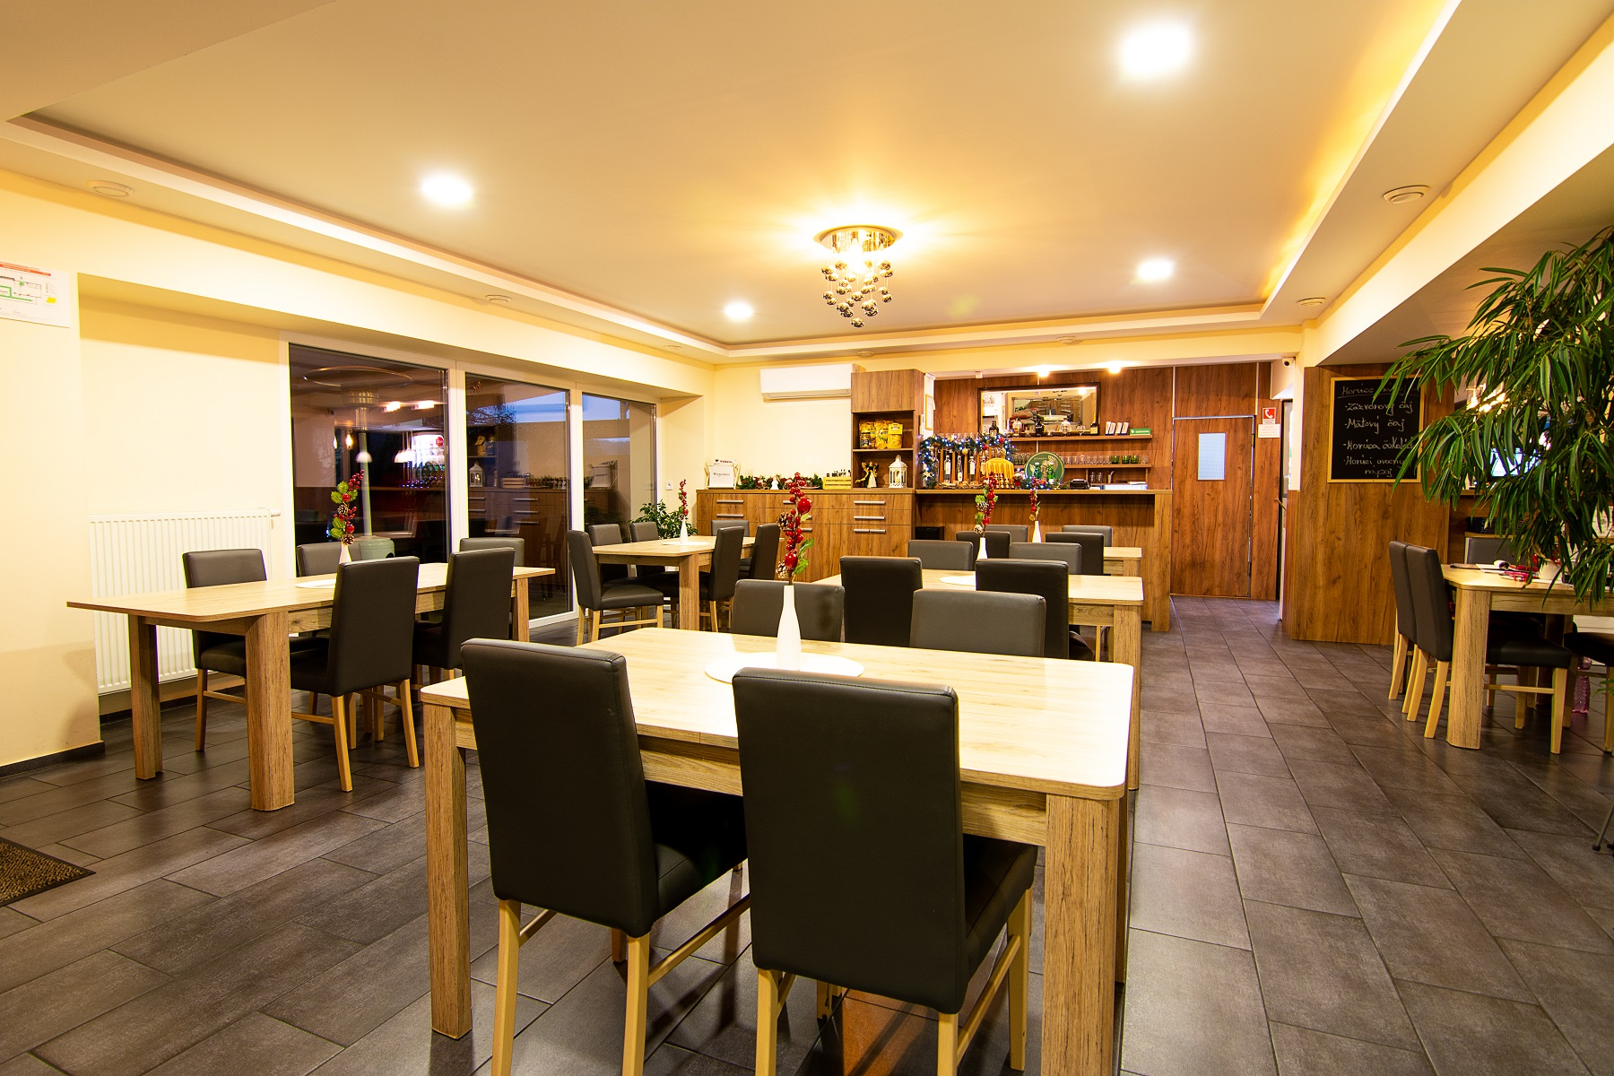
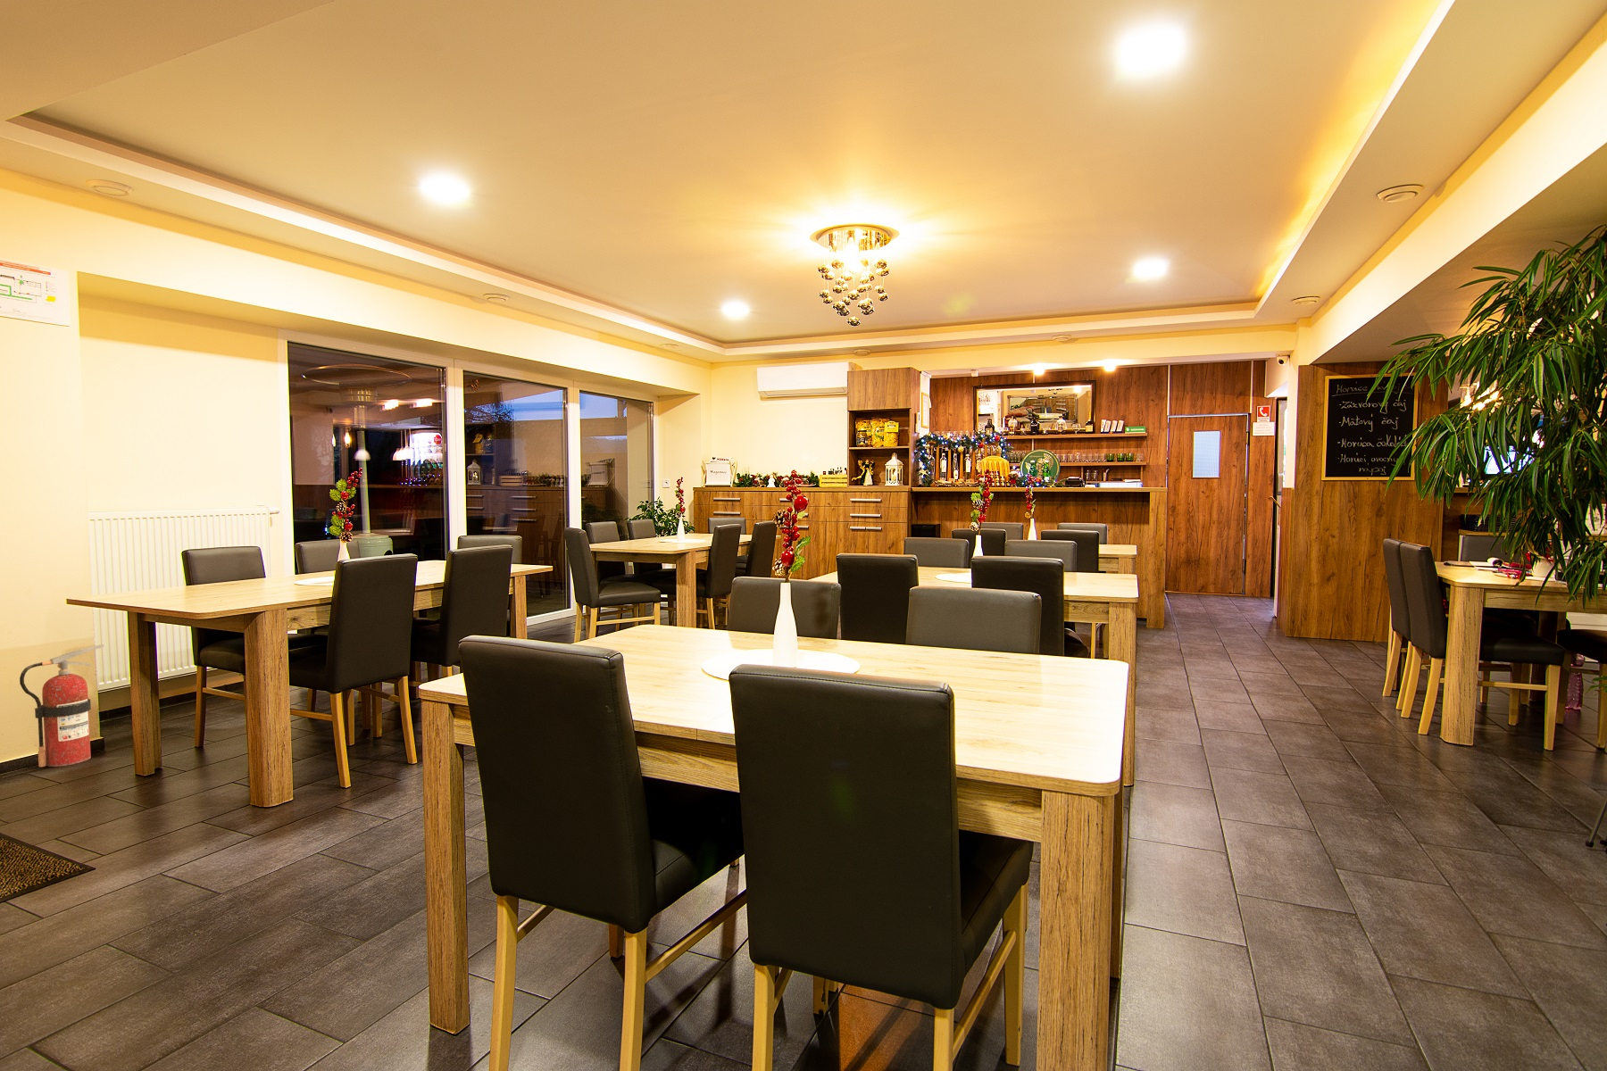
+ fire extinguisher [19,643,105,767]
